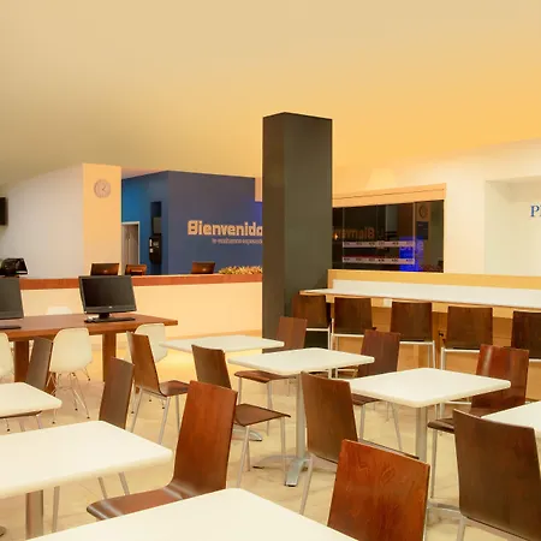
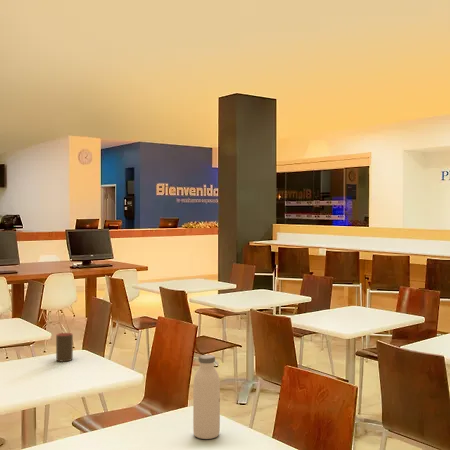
+ cup [55,332,74,363]
+ water bottle [192,354,221,440]
